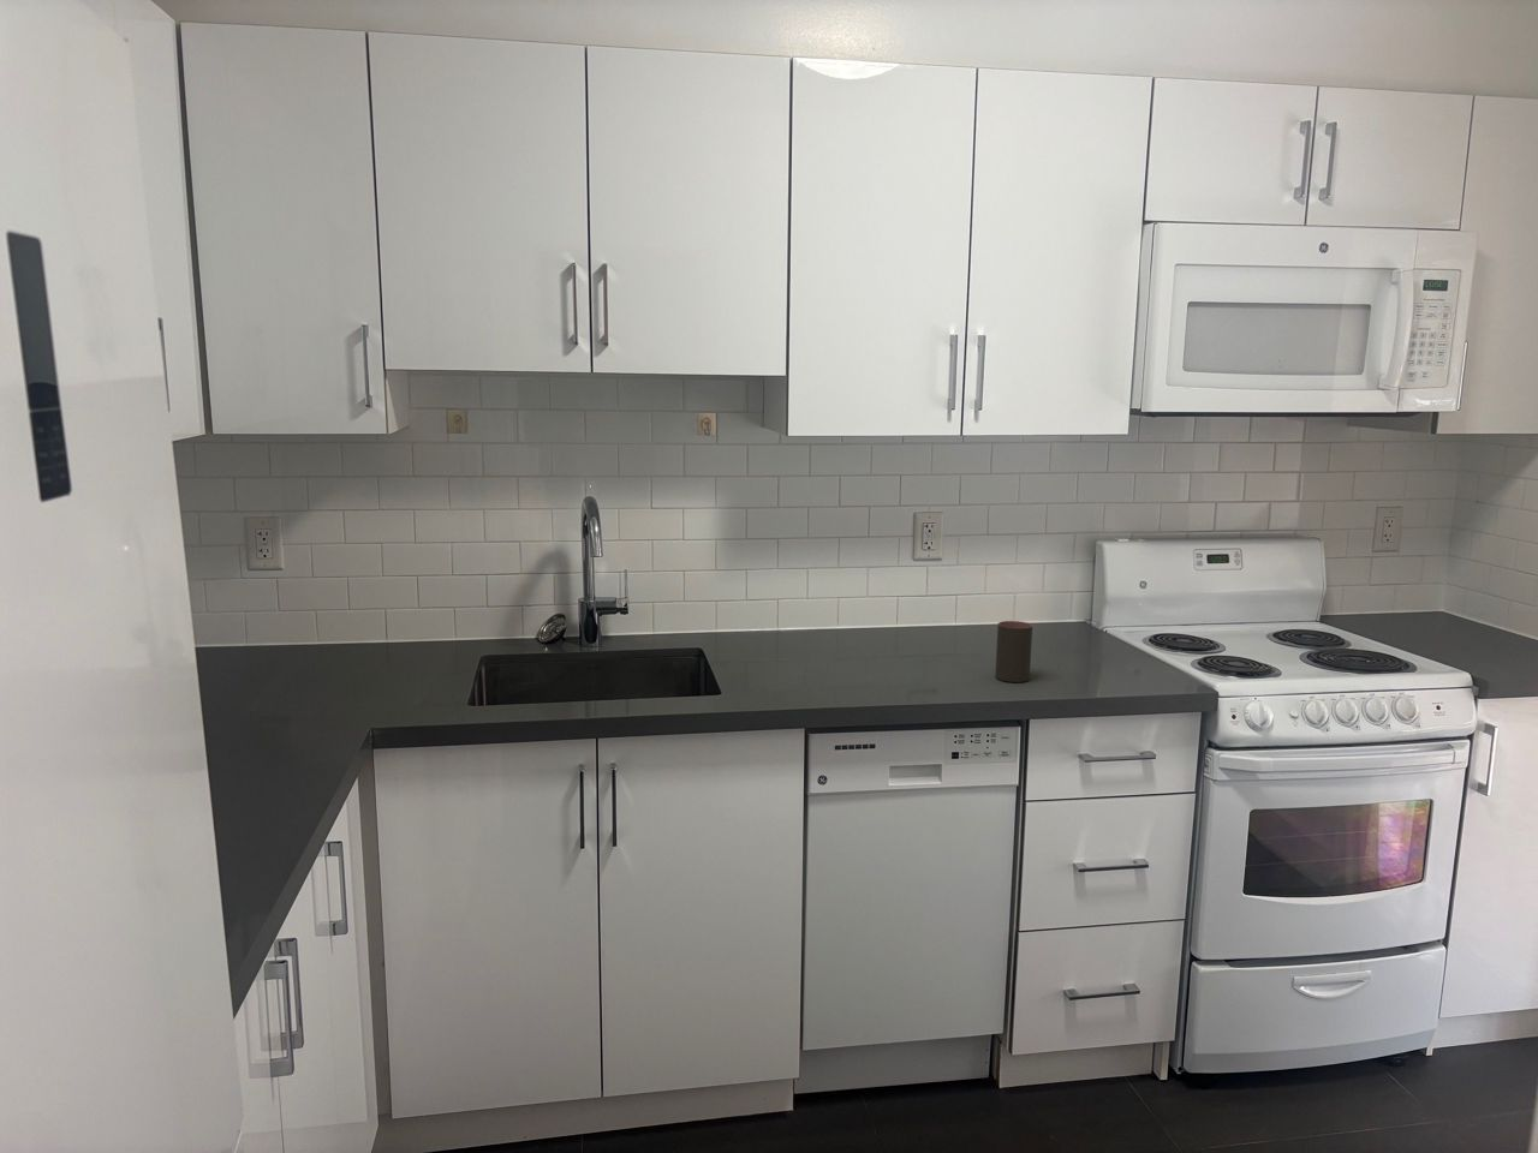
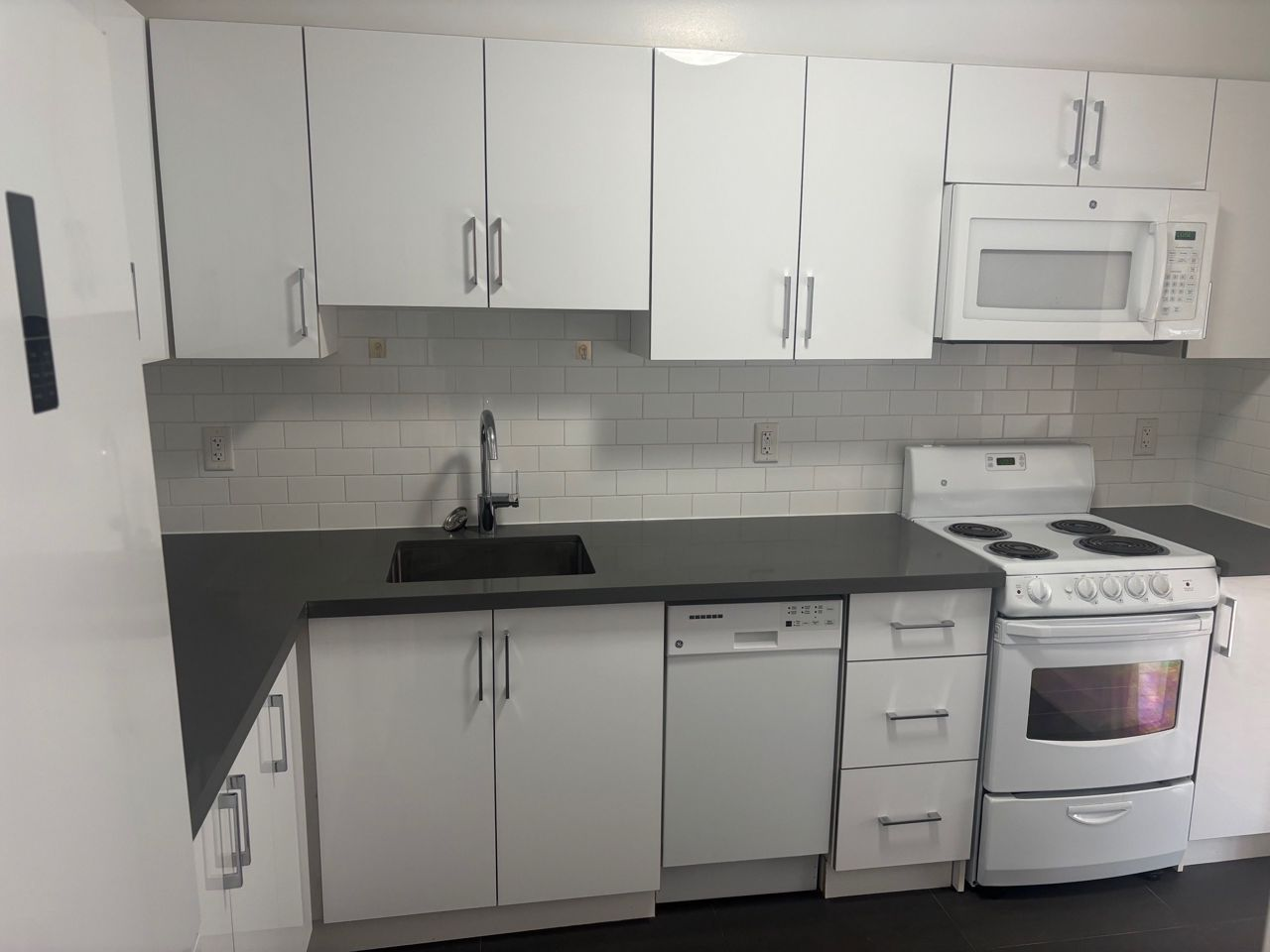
- cup [994,620,1033,683]
